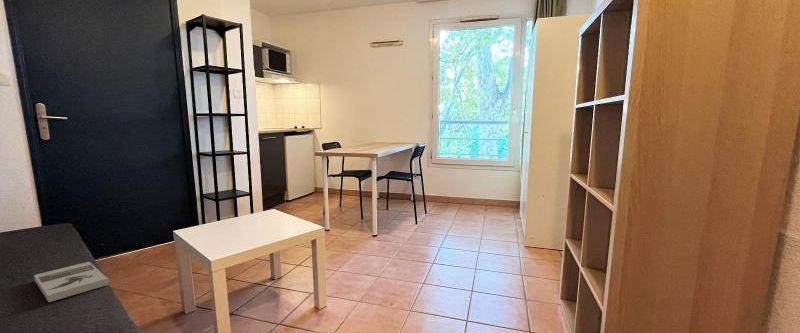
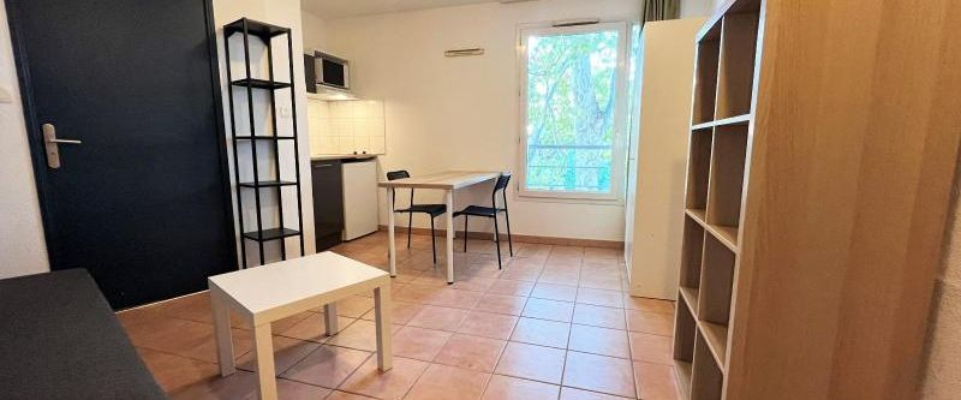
- book [33,261,110,303]
